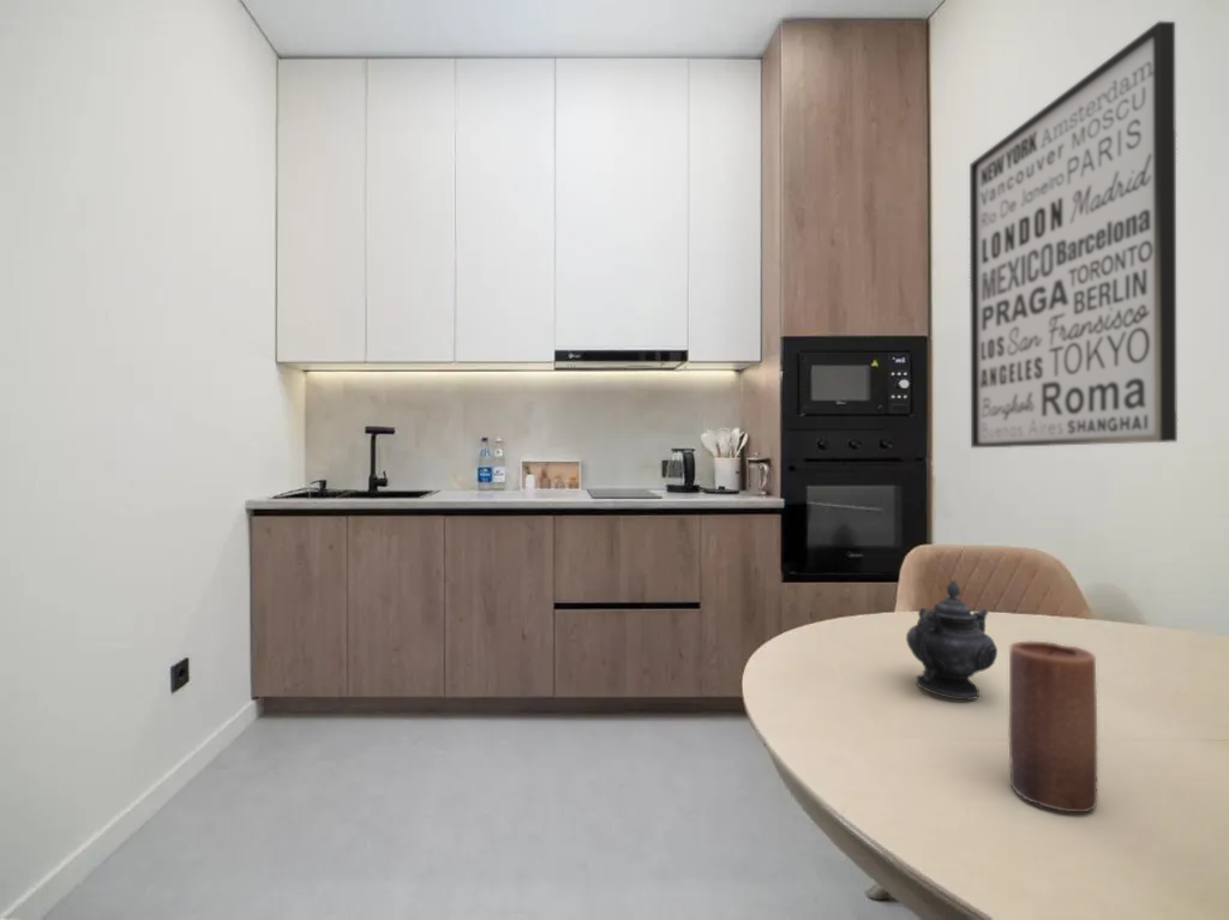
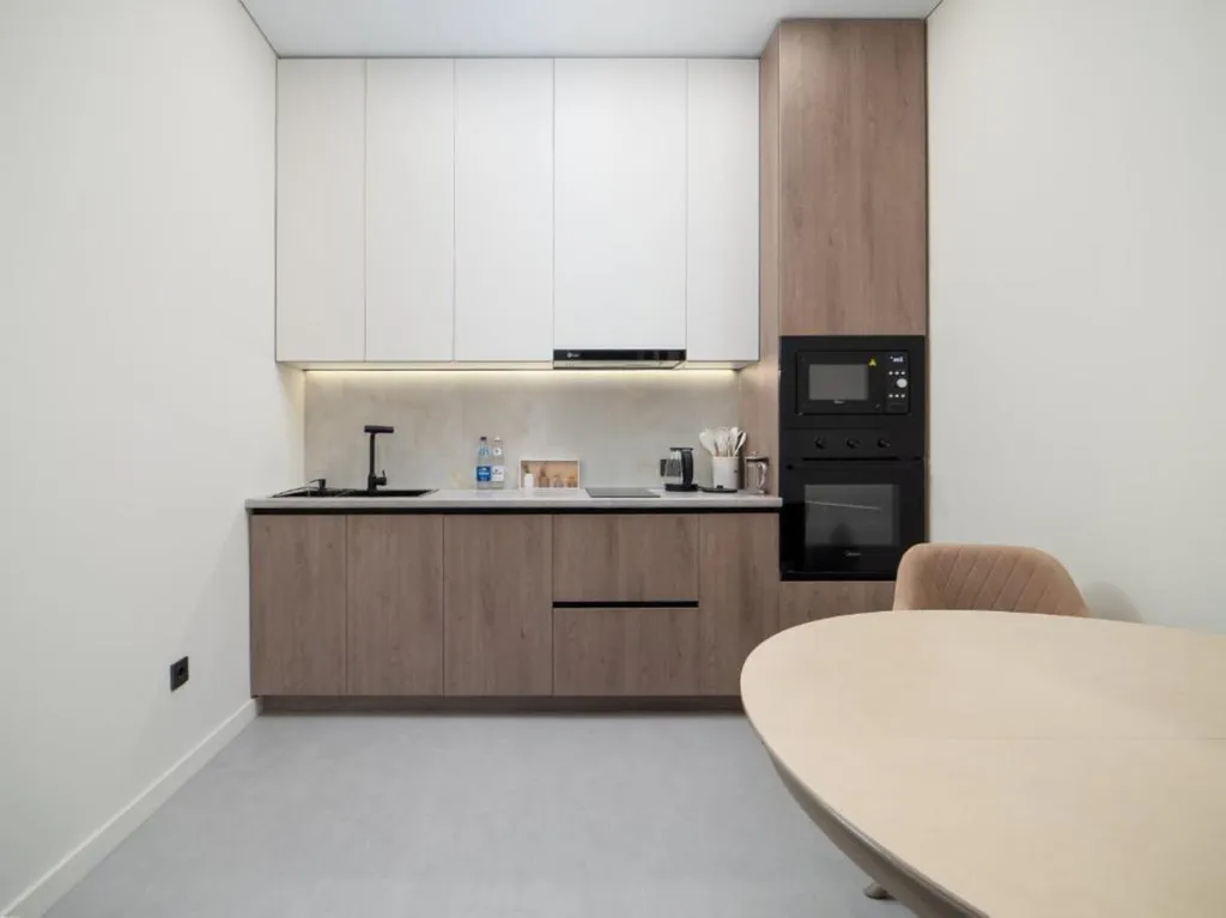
- teapot [905,579,999,700]
- candle [1008,641,1098,813]
- wall art [969,20,1179,449]
